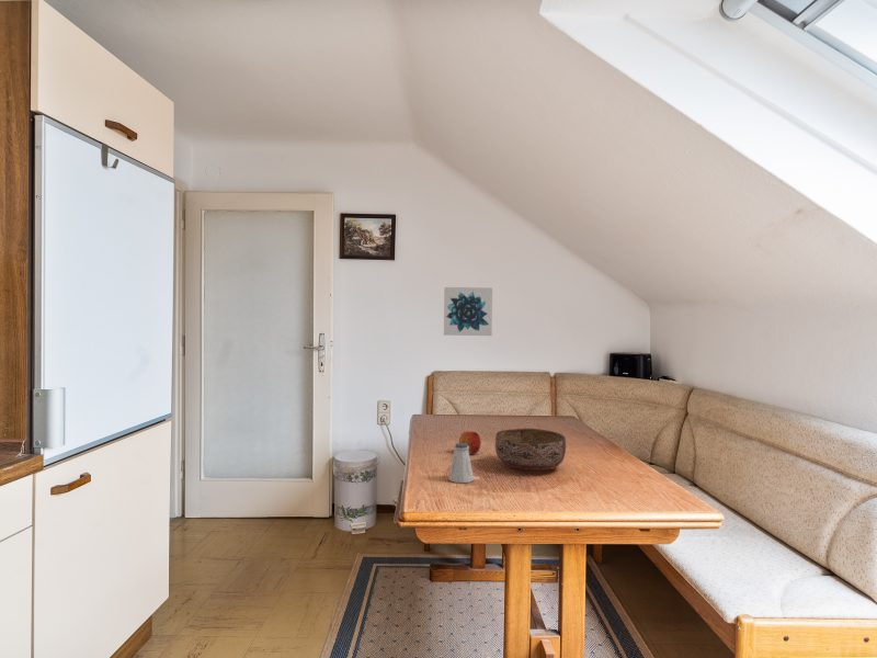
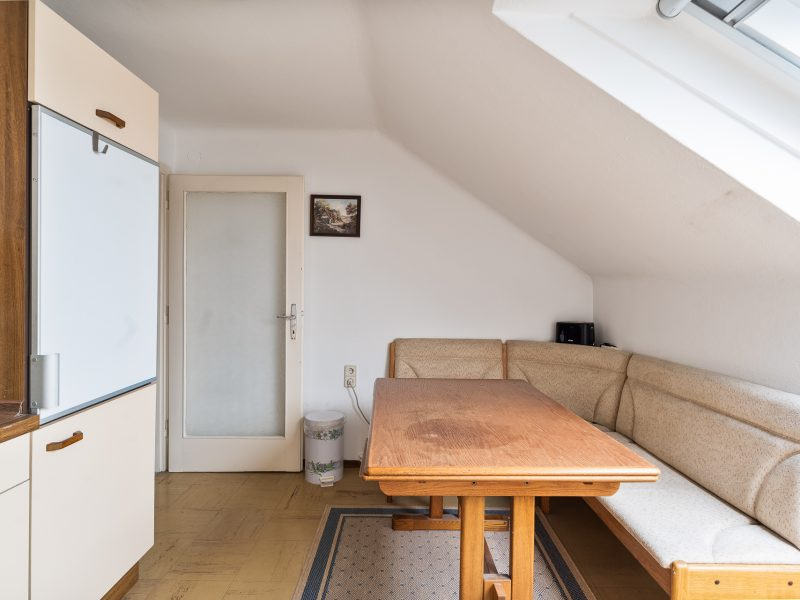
- fruit [458,430,482,455]
- wall art [443,286,493,337]
- bowl [494,428,567,472]
- saltshaker [447,442,475,484]
